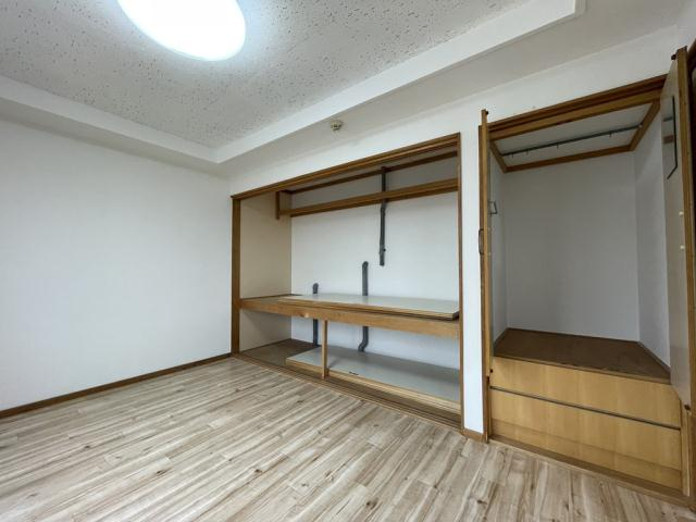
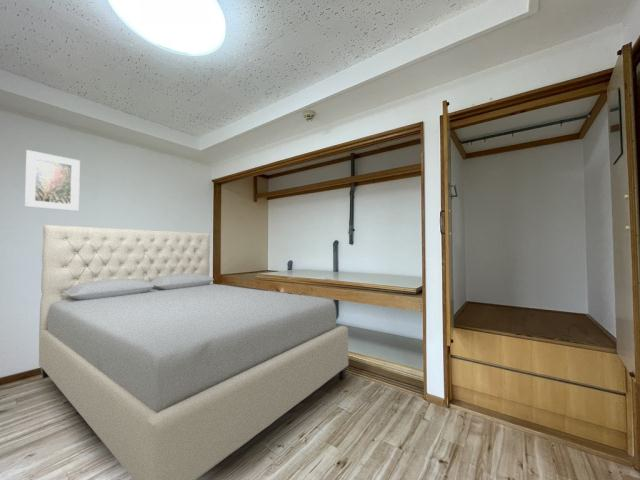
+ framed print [24,149,81,212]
+ bed [38,224,350,480]
